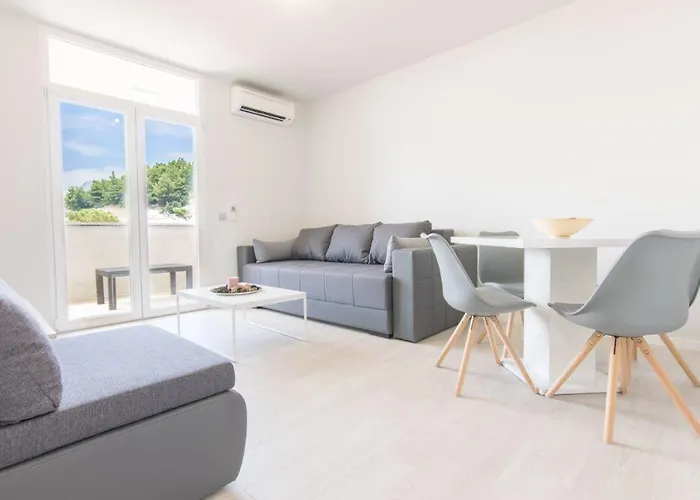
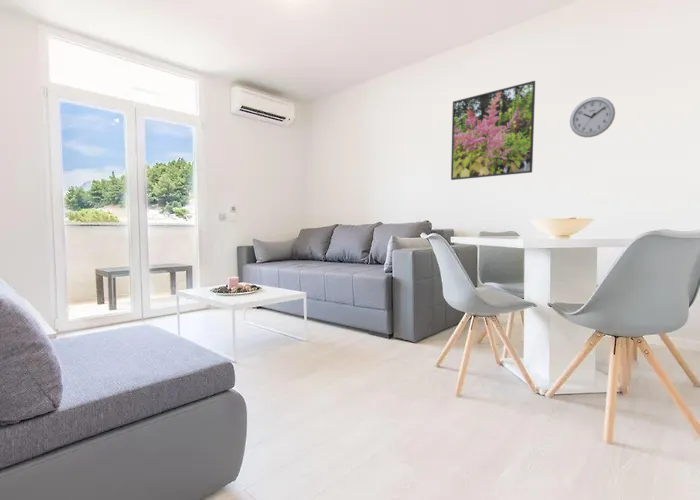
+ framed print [450,80,536,181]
+ wall clock [569,96,616,138]
